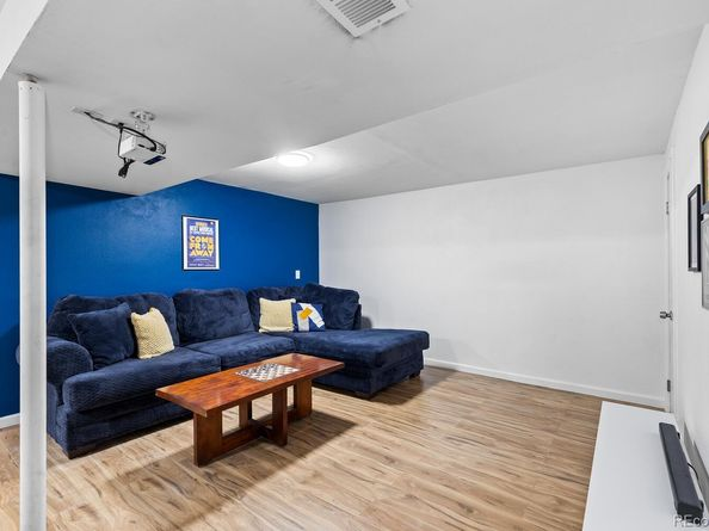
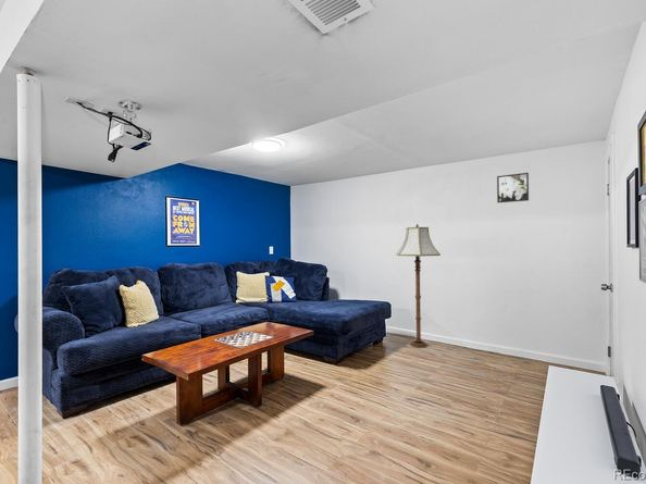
+ floor lamp [396,223,442,349]
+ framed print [496,172,530,203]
